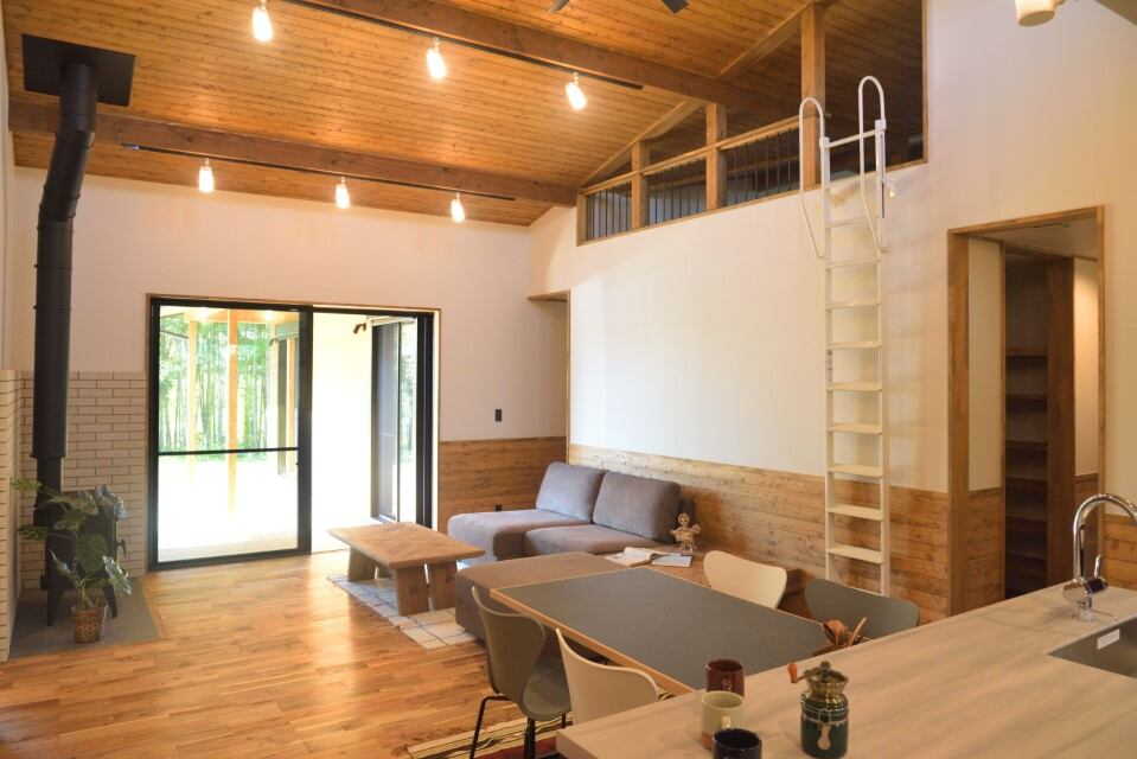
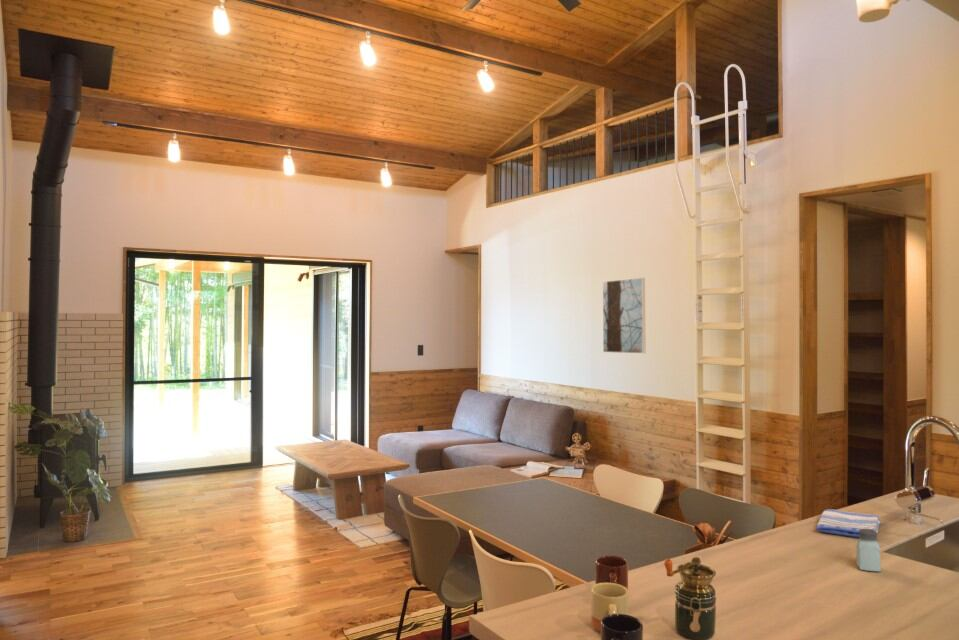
+ dish towel [815,508,882,538]
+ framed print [602,277,646,354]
+ saltshaker [855,529,882,573]
